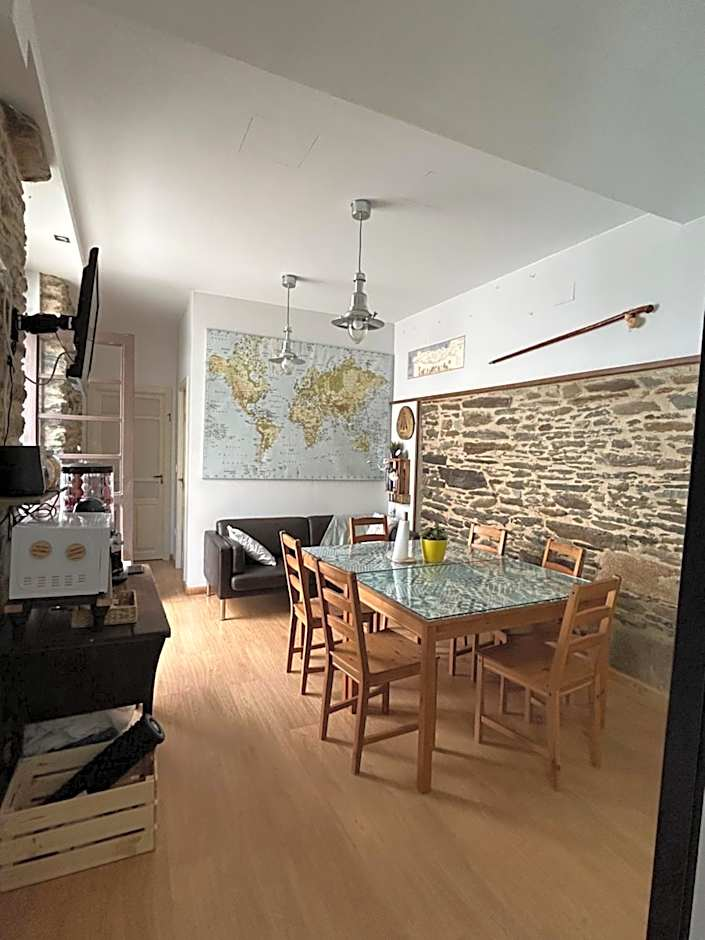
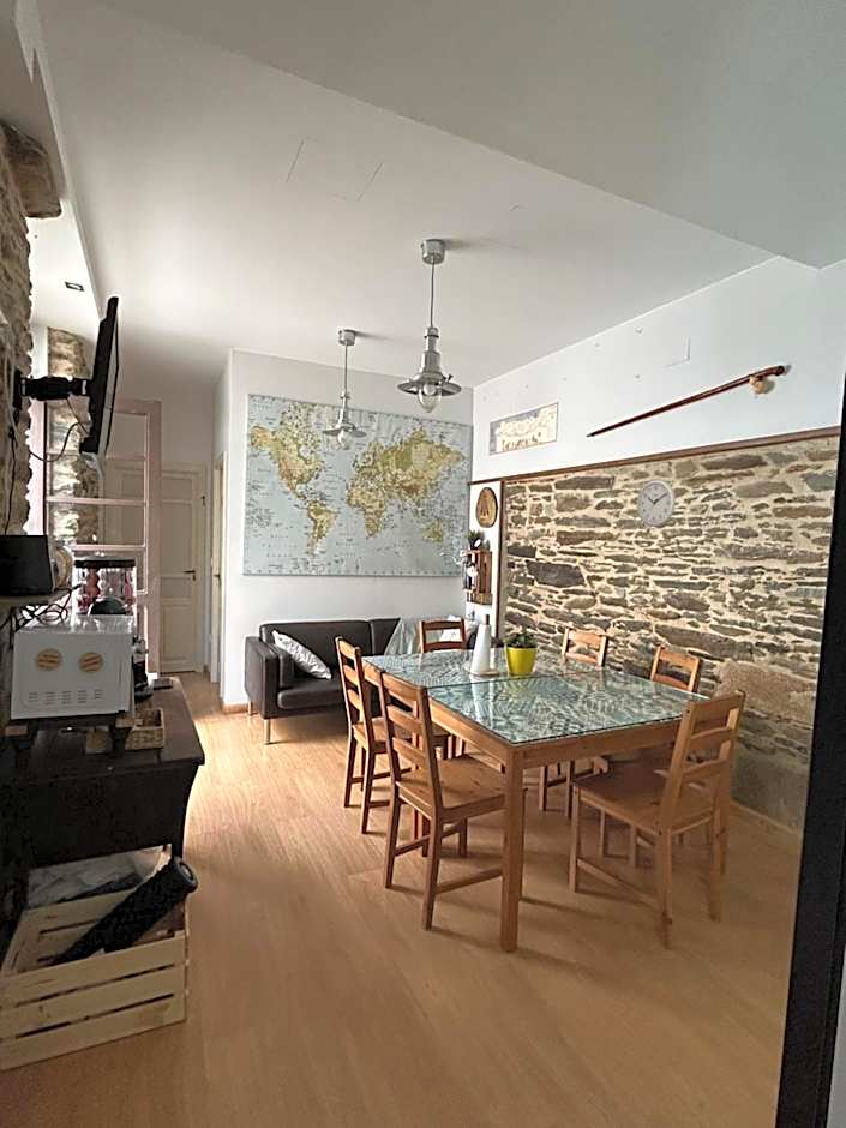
+ wall clock [636,478,677,528]
